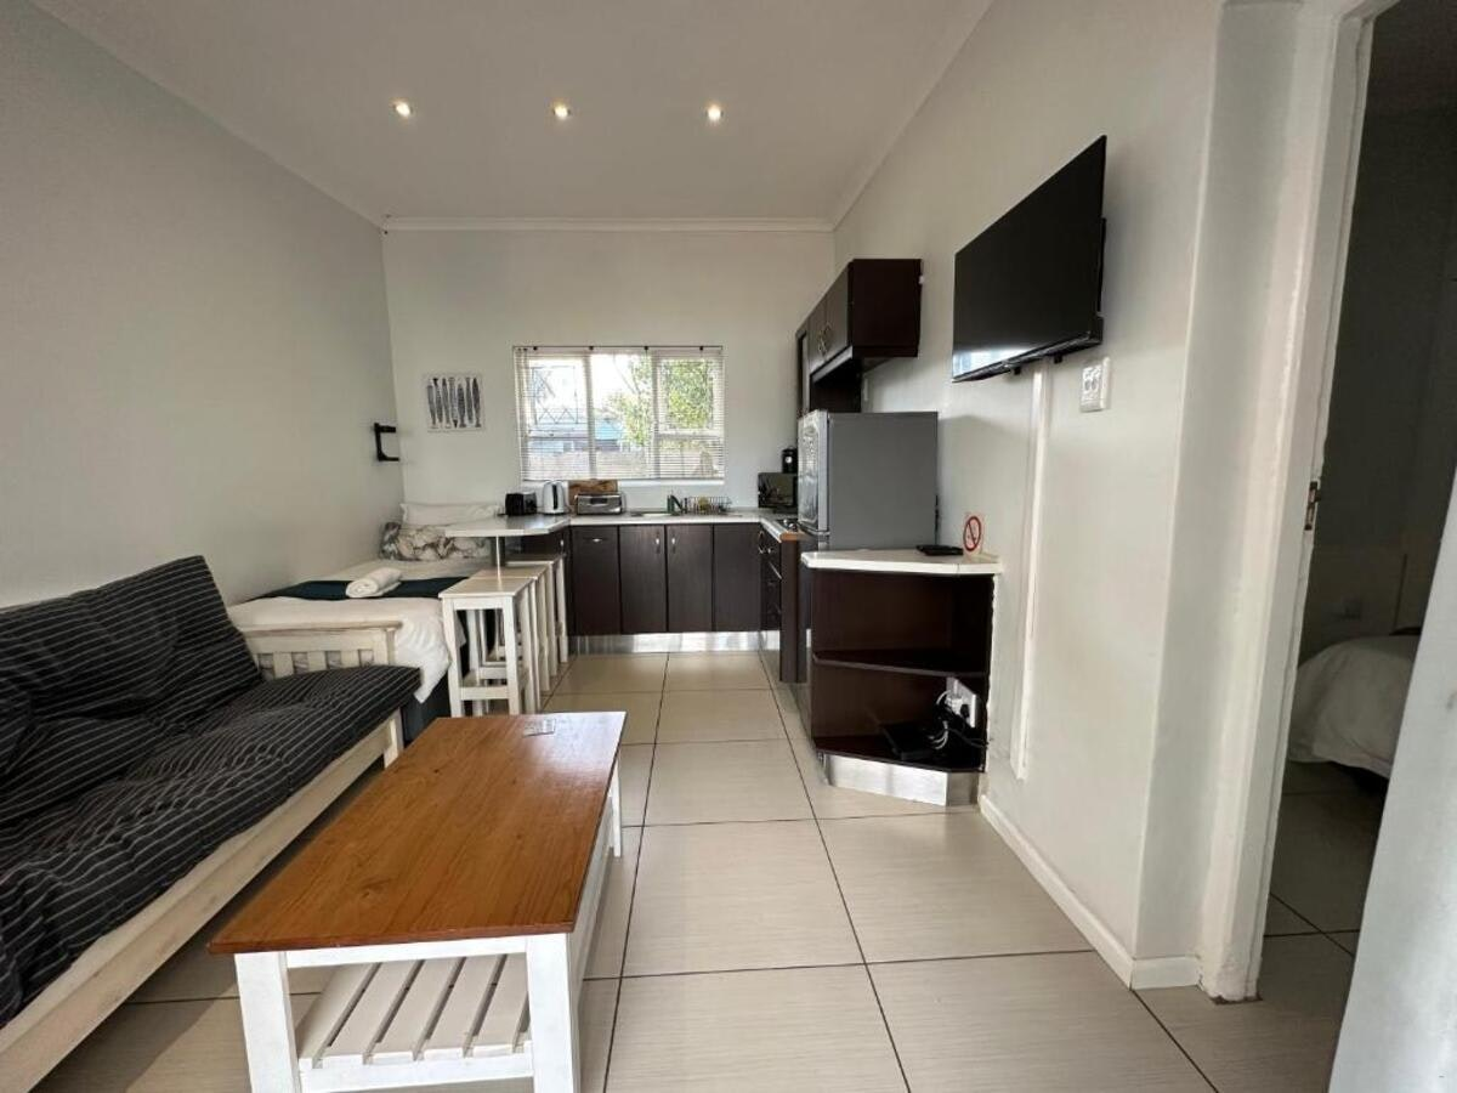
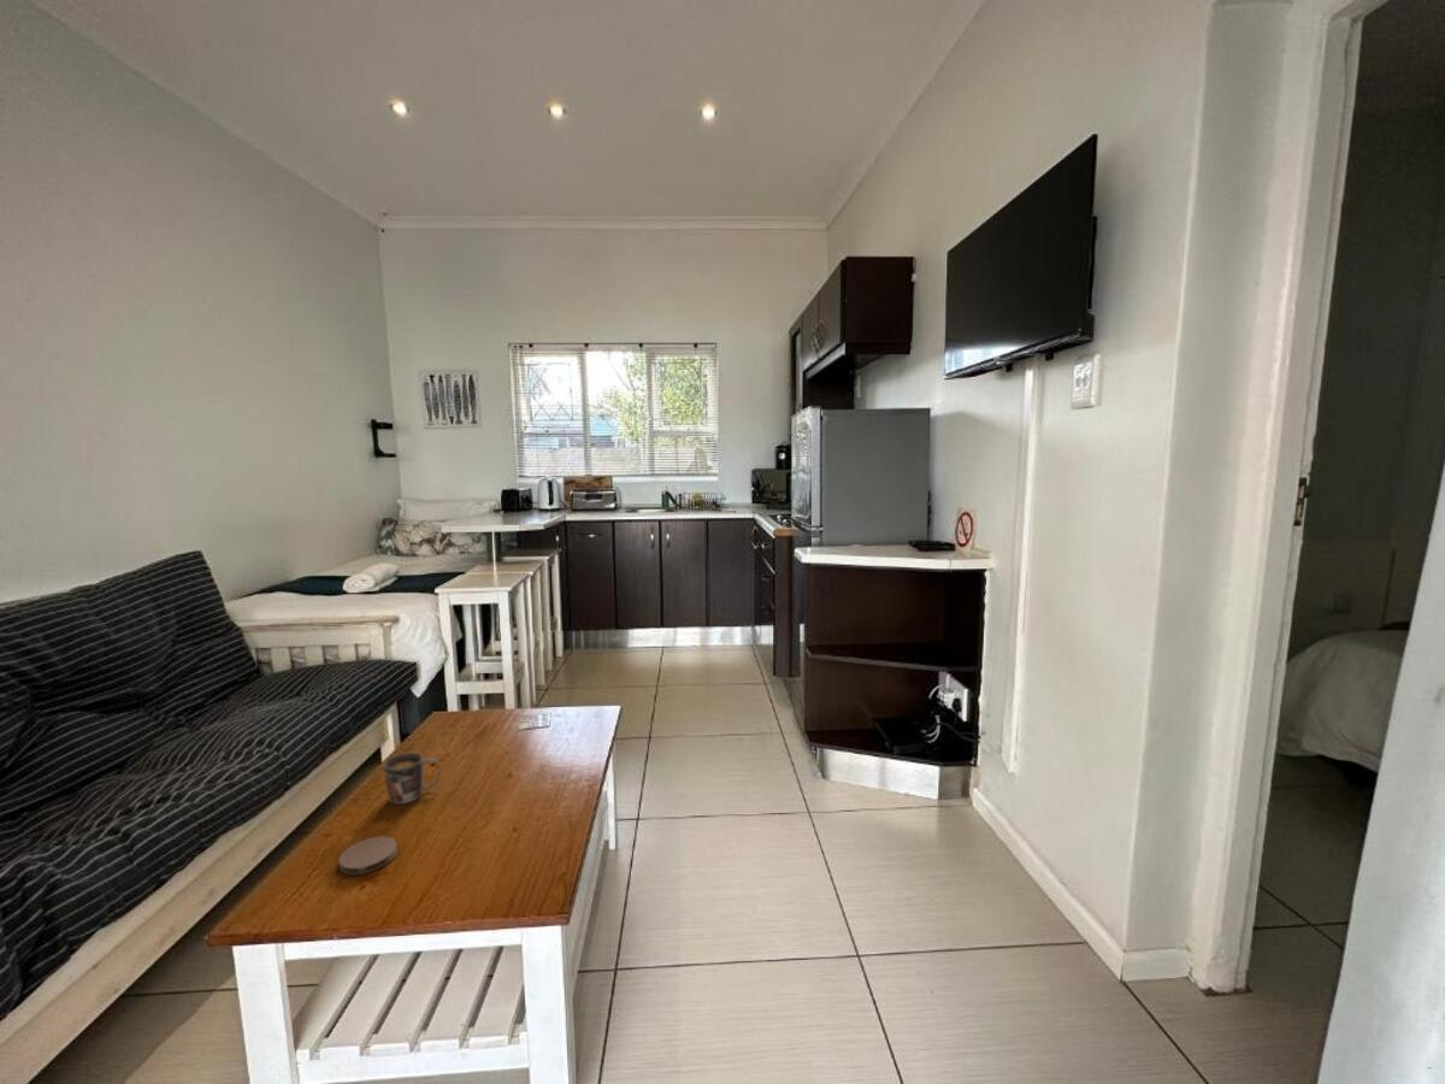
+ mug [383,752,442,806]
+ coaster [337,835,399,876]
